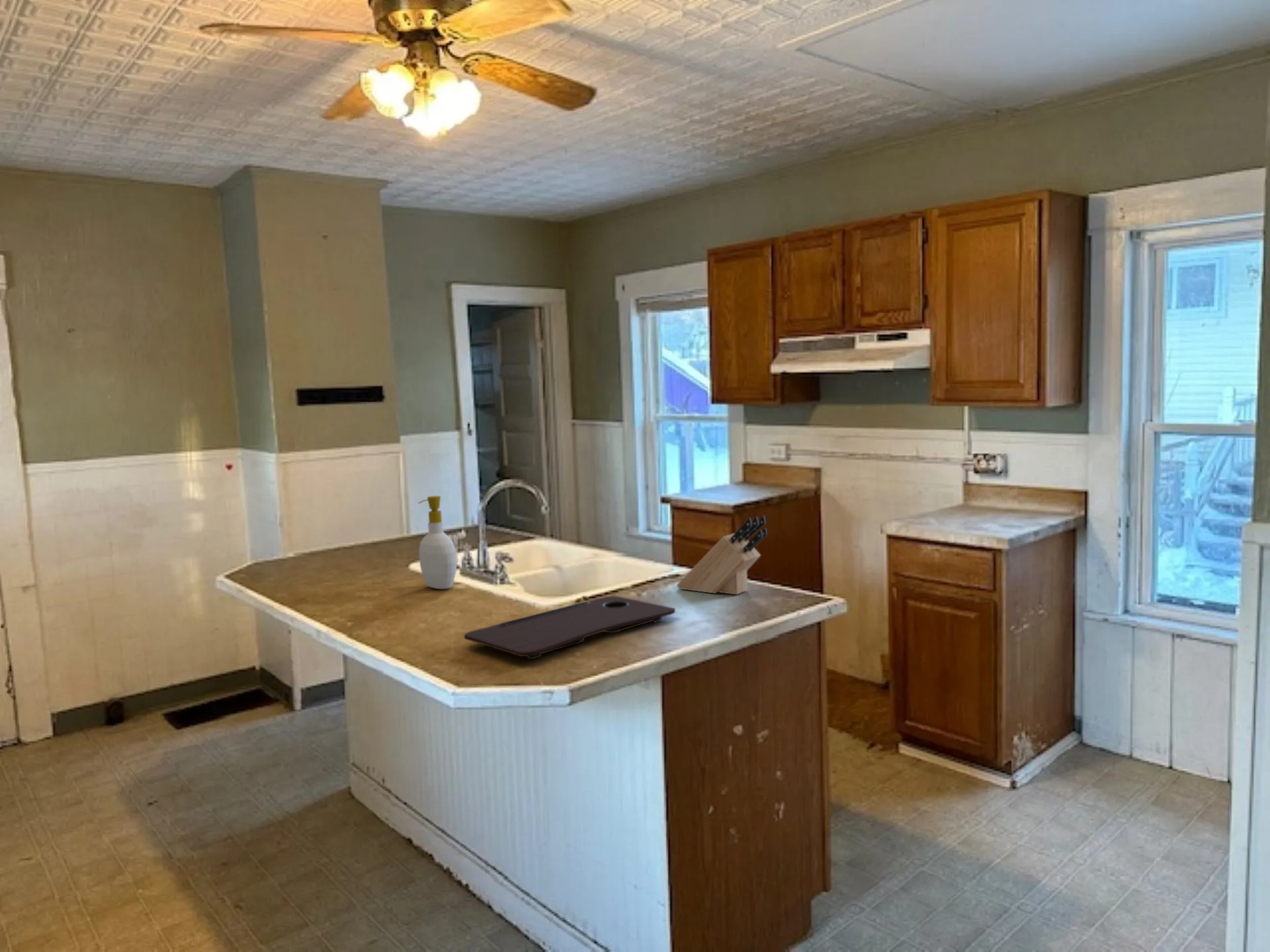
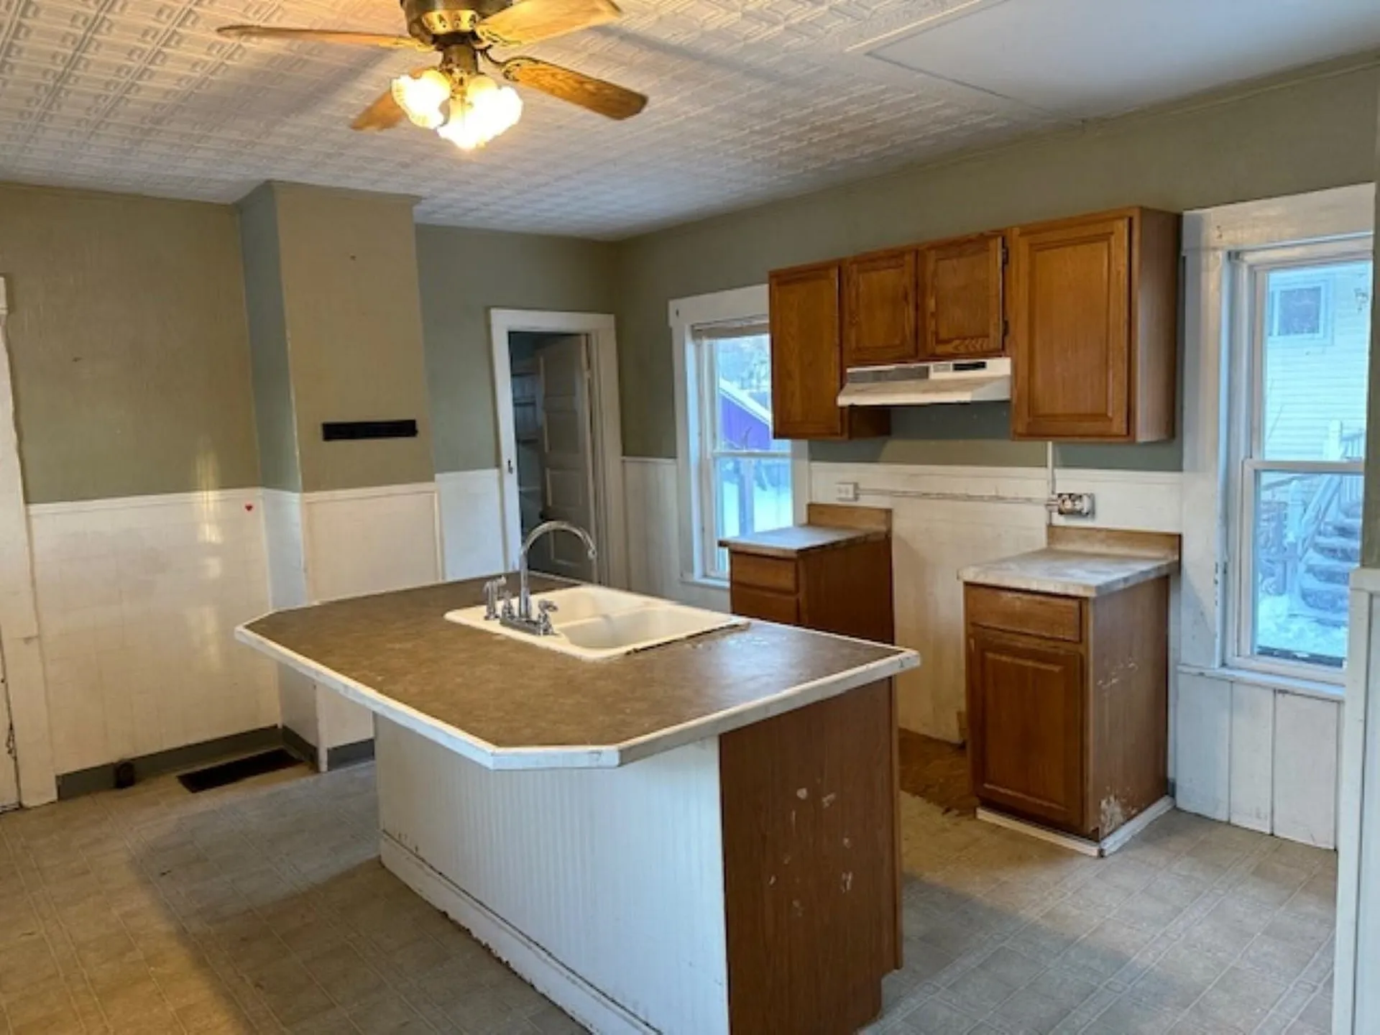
- cutting board [464,595,676,660]
- knife block [676,515,768,595]
- soap bottle [417,495,457,590]
